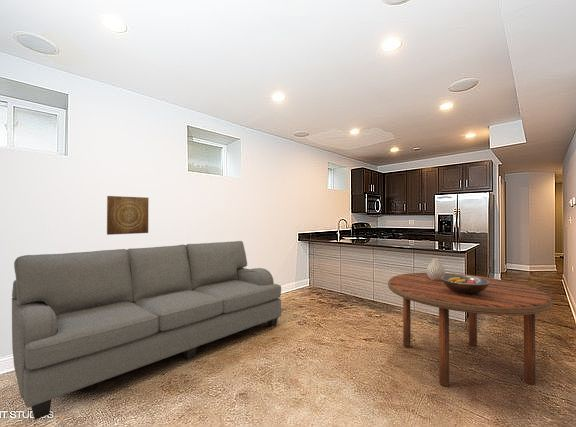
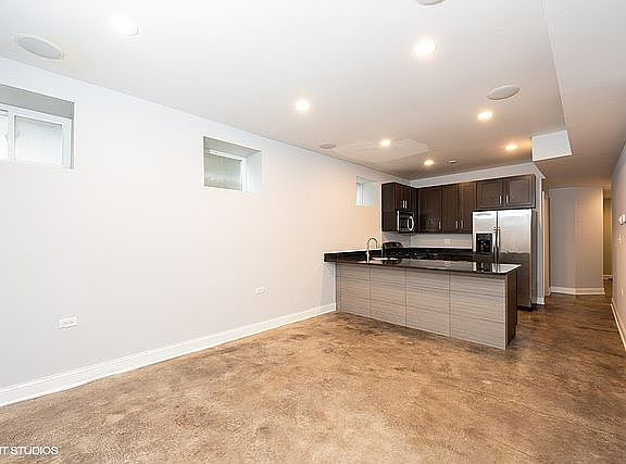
- wall art [106,195,150,236]
- sofa [11,240,282,421]
- vase [426,258,446,281]
- fruit bowl [441,275,490,294]
- dining table [387,272,554,387]
